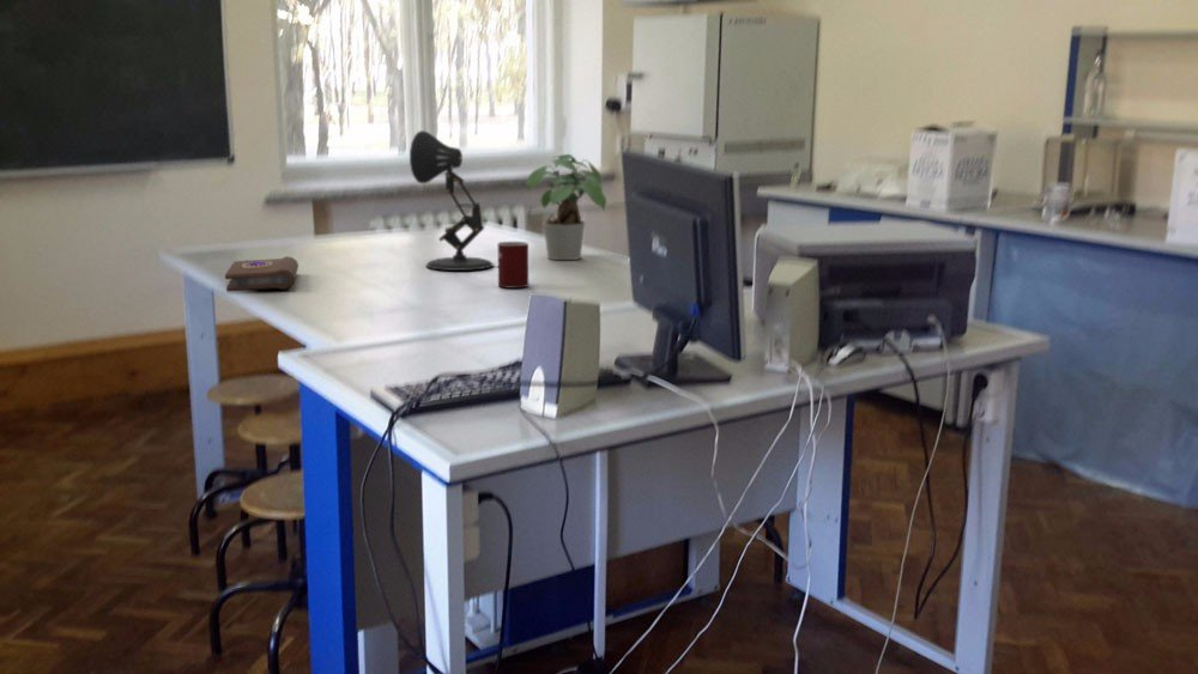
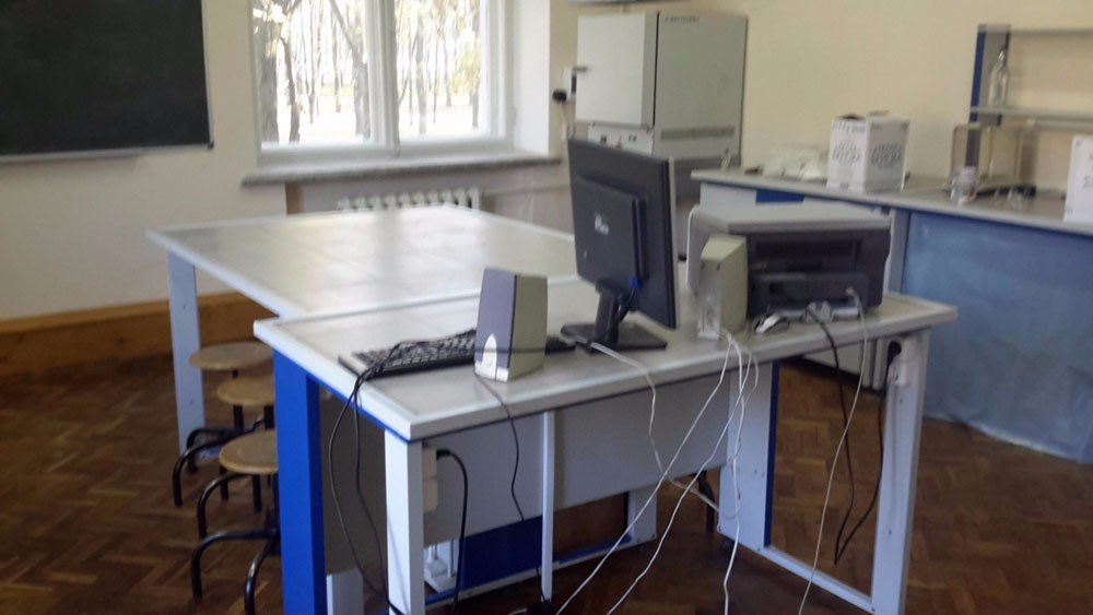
- book [224,255,300,293]
- mug [496,241,530,289]
- desk lamp [409,129,495,272]
- potted plant [525,153,607,261]
